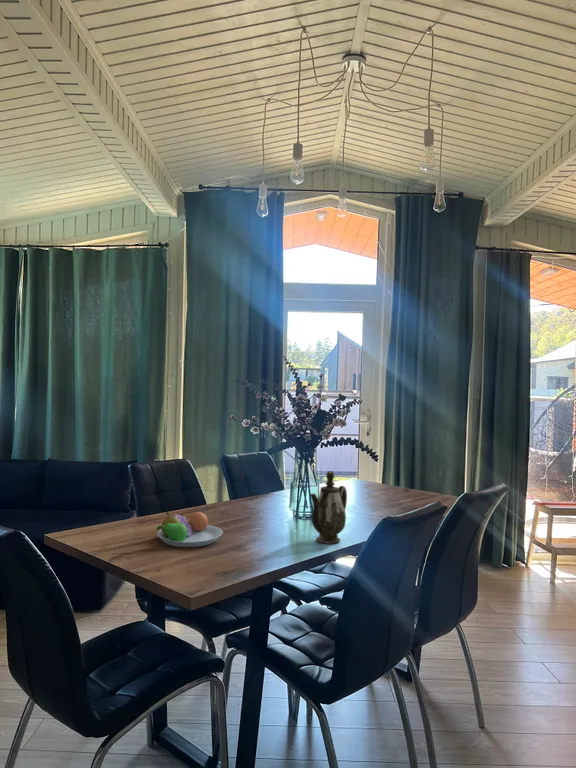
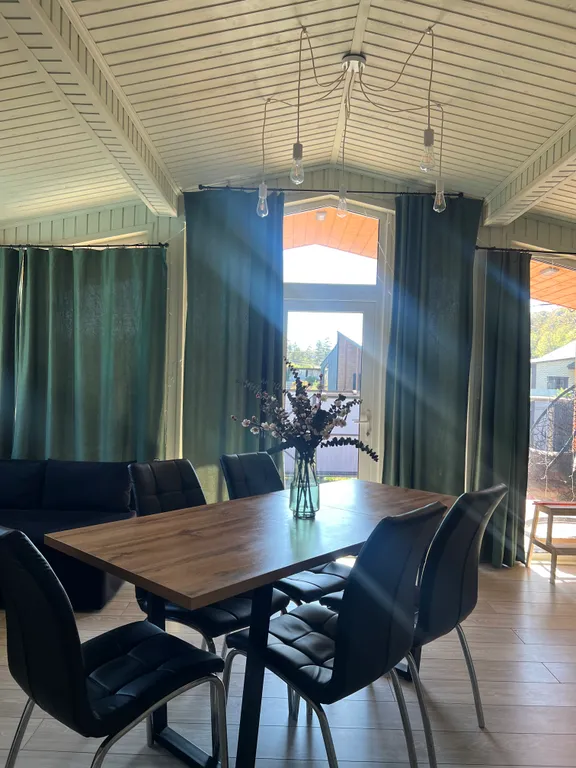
- fruit bowl [155,511,224,548]
- teapot [309,470,348,545]
